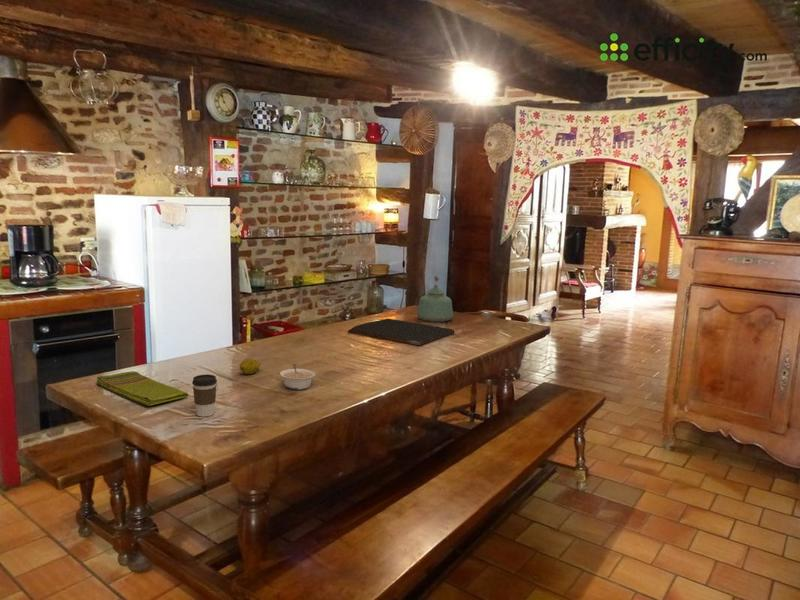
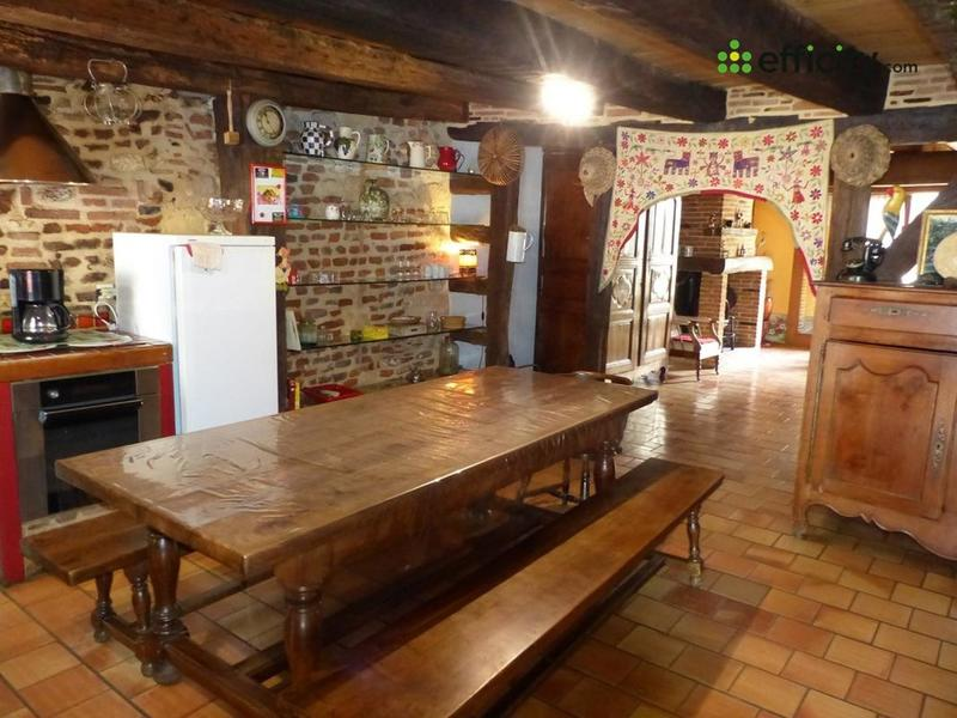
- dish towel [96,370,190,407]
- coffee cup [191,374,218,418]
- kettle [416,275,454,323]
- cutting board [347,318,456,347]
- fruit [239,357,262,375]
- legume [279,363,316,390]
